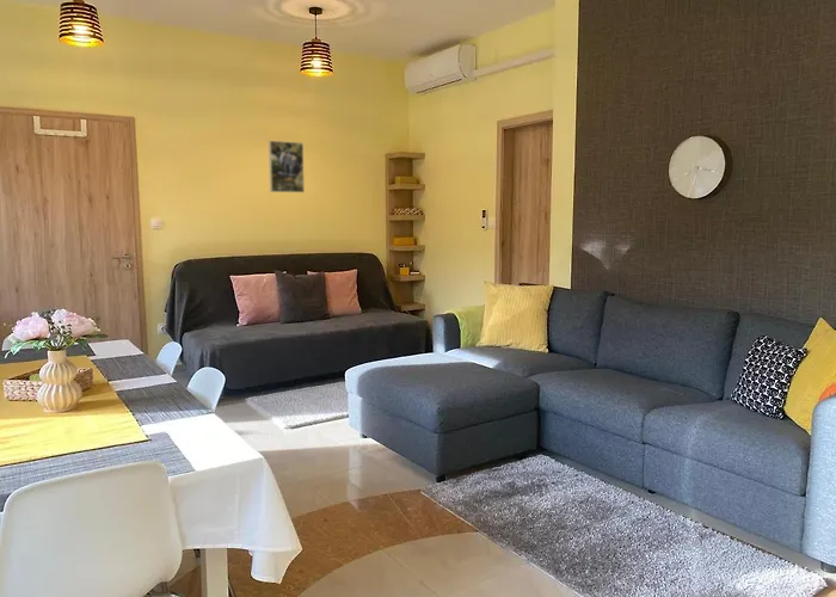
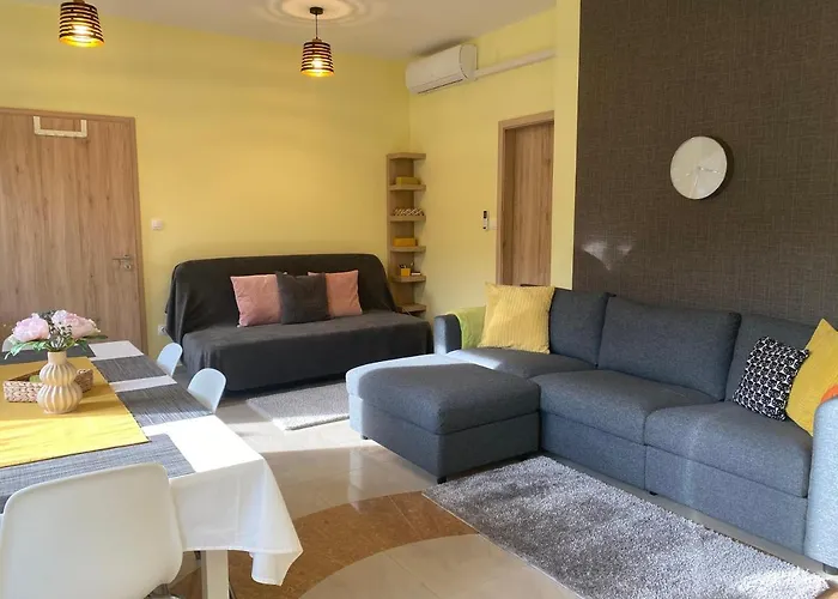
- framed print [268,140,306,193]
